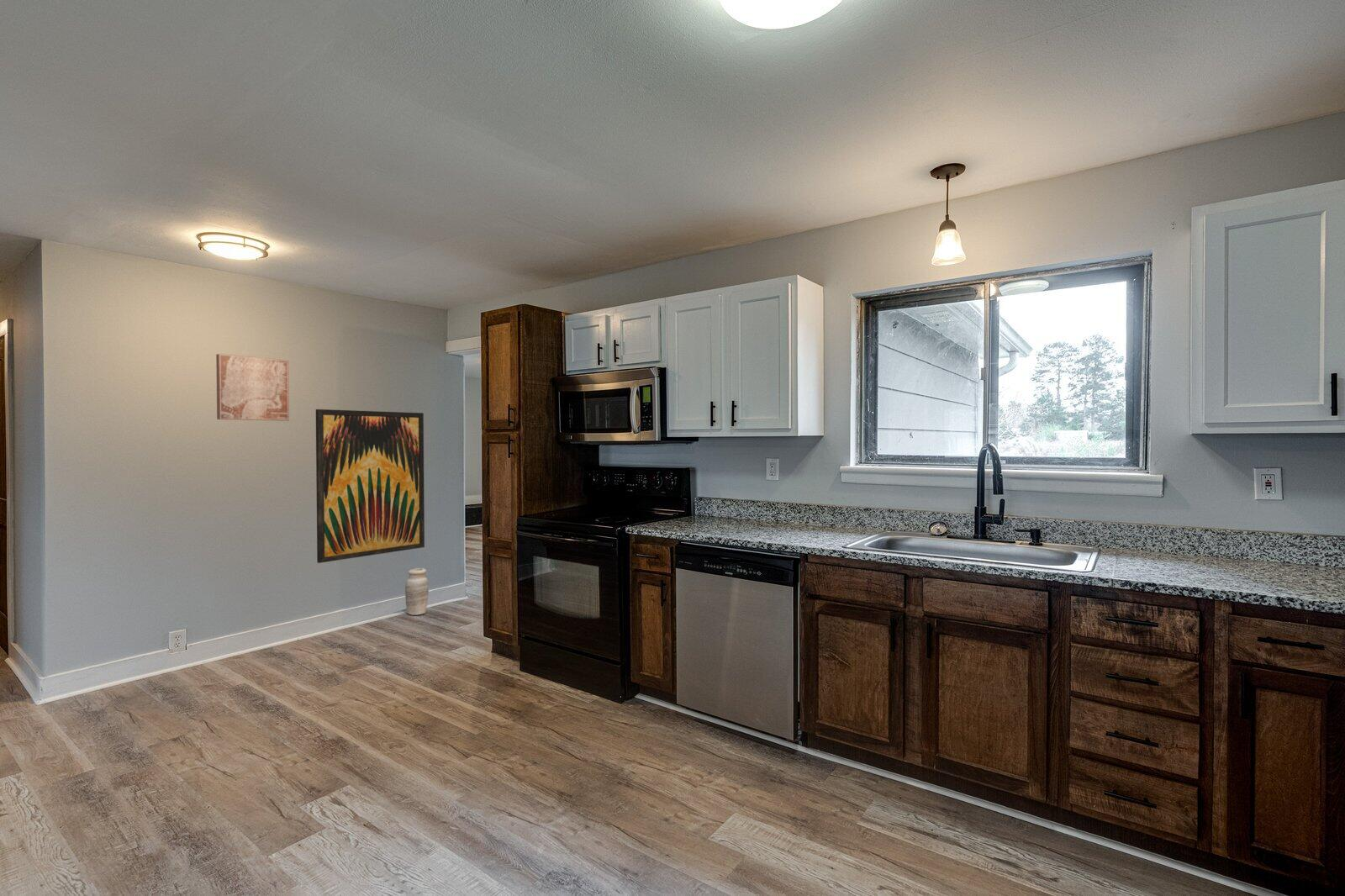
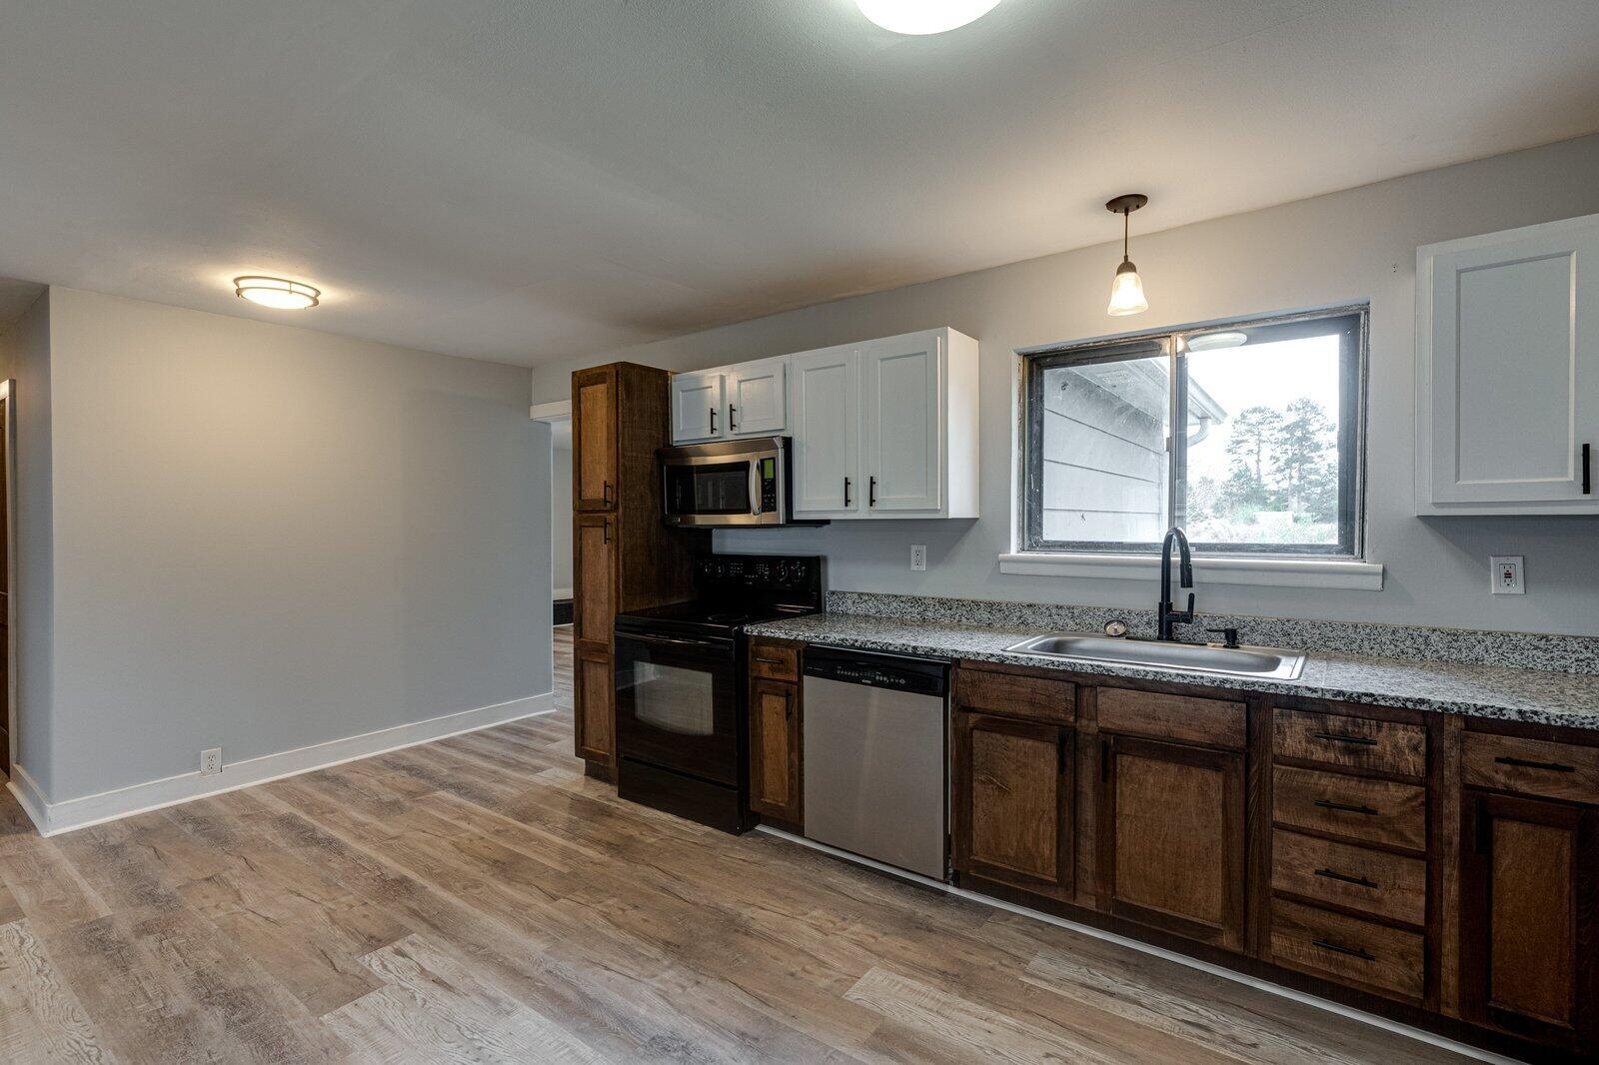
- vase [404,567,430,616]
- wall art [215,353,290,422]
- wall art [315,408,425,564]
